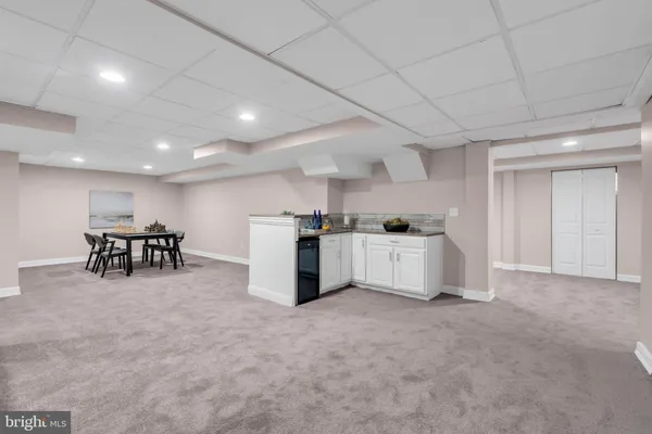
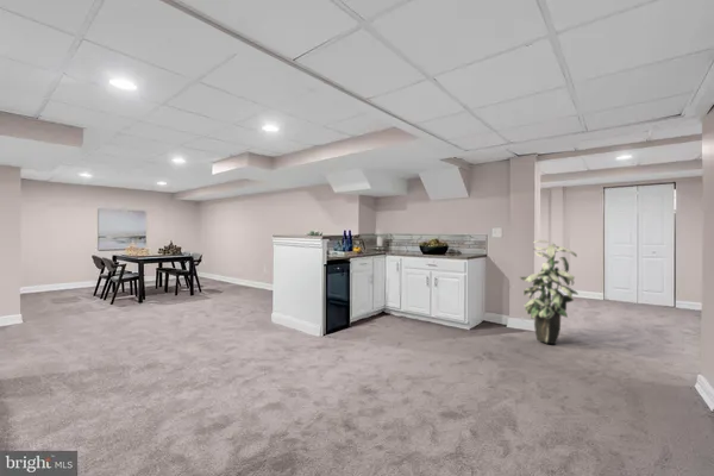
+ indoor plant [518,239,580,345]
